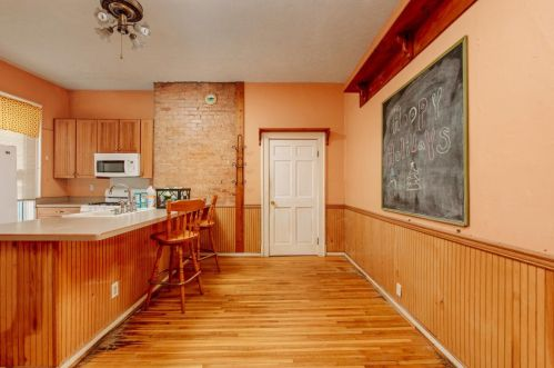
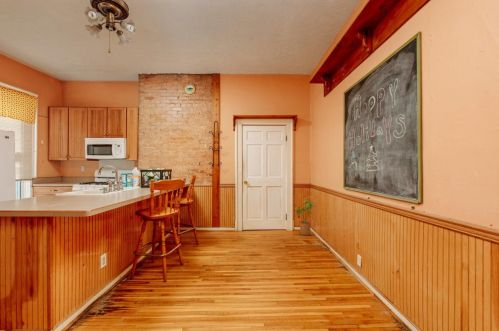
+ house plant [294,199,316,236]
